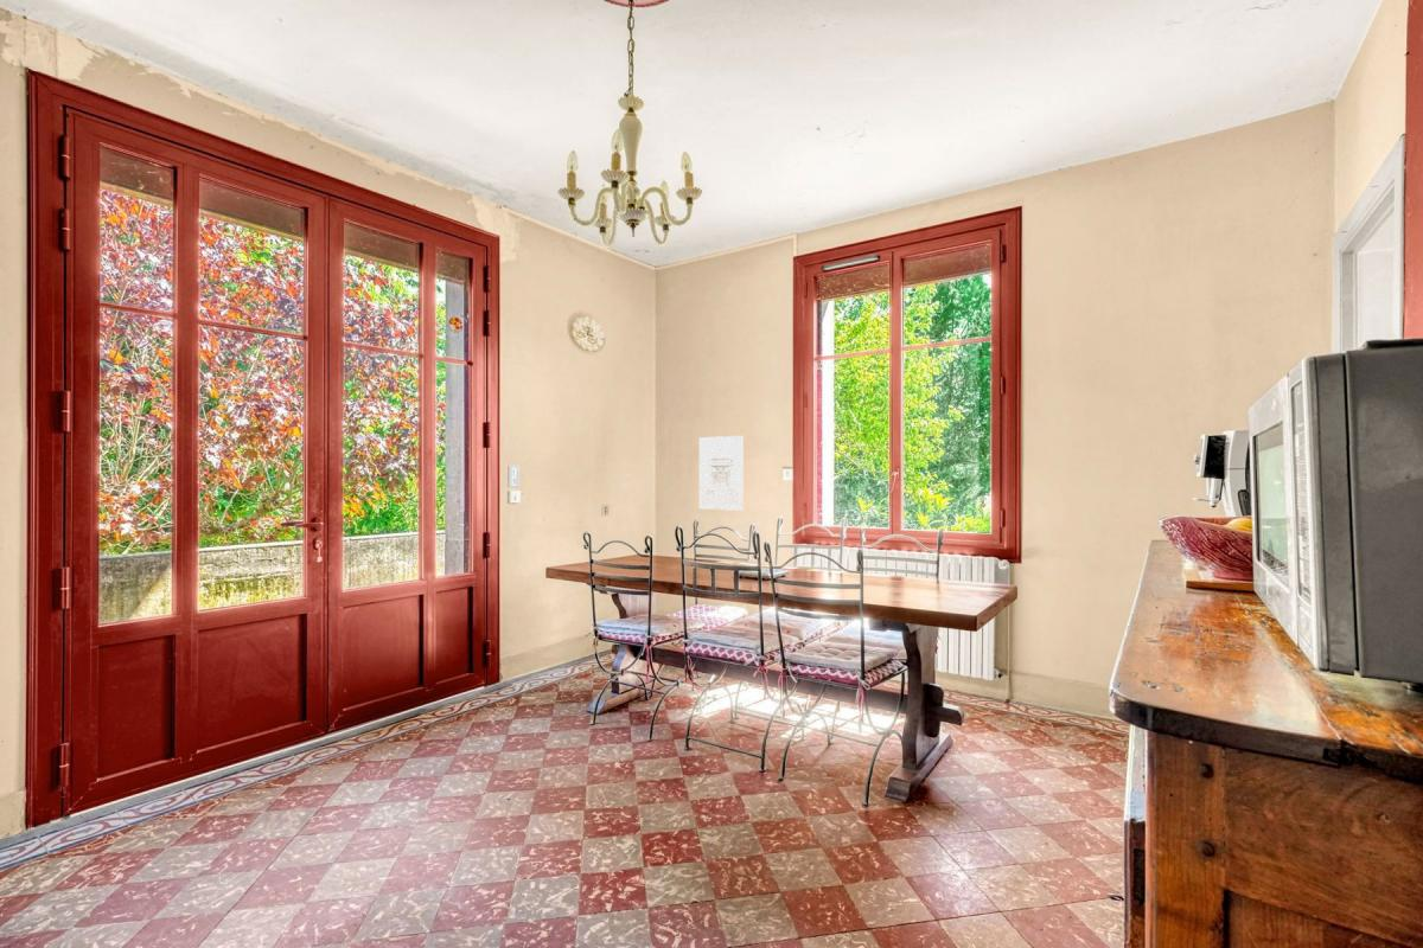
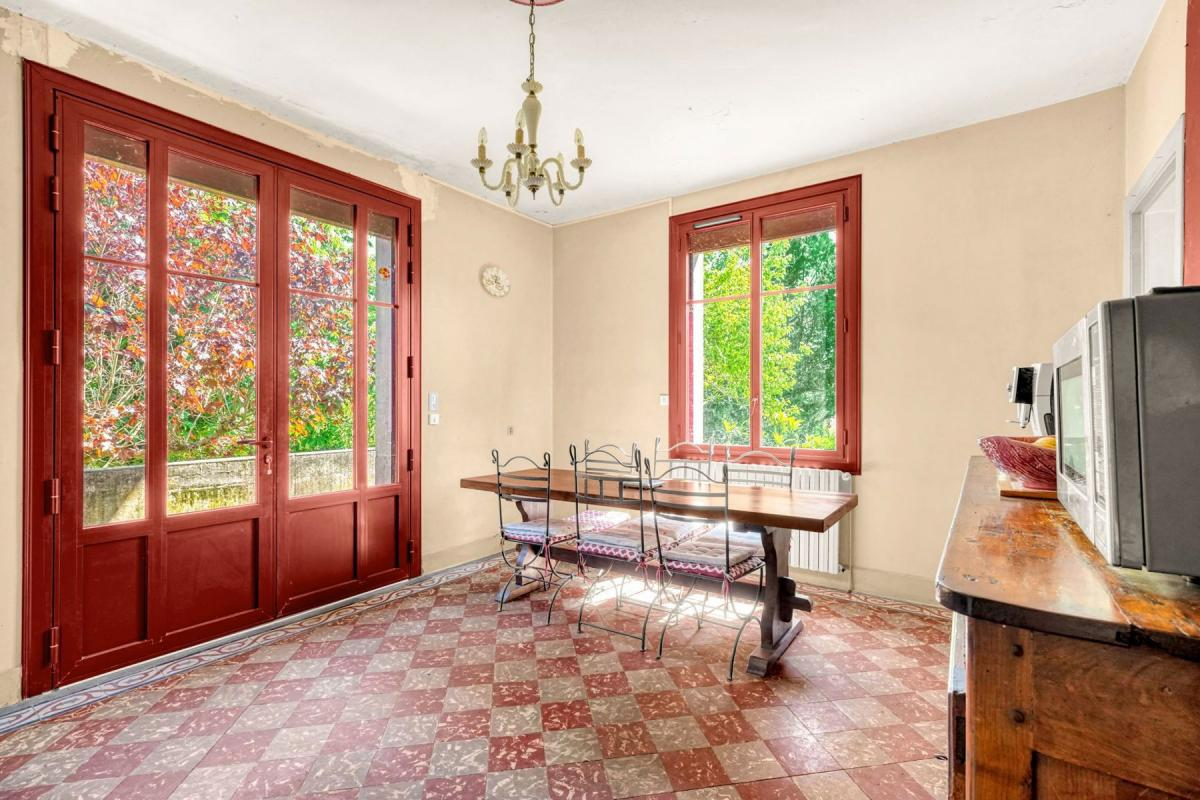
- wall art [698,435,744,512]
